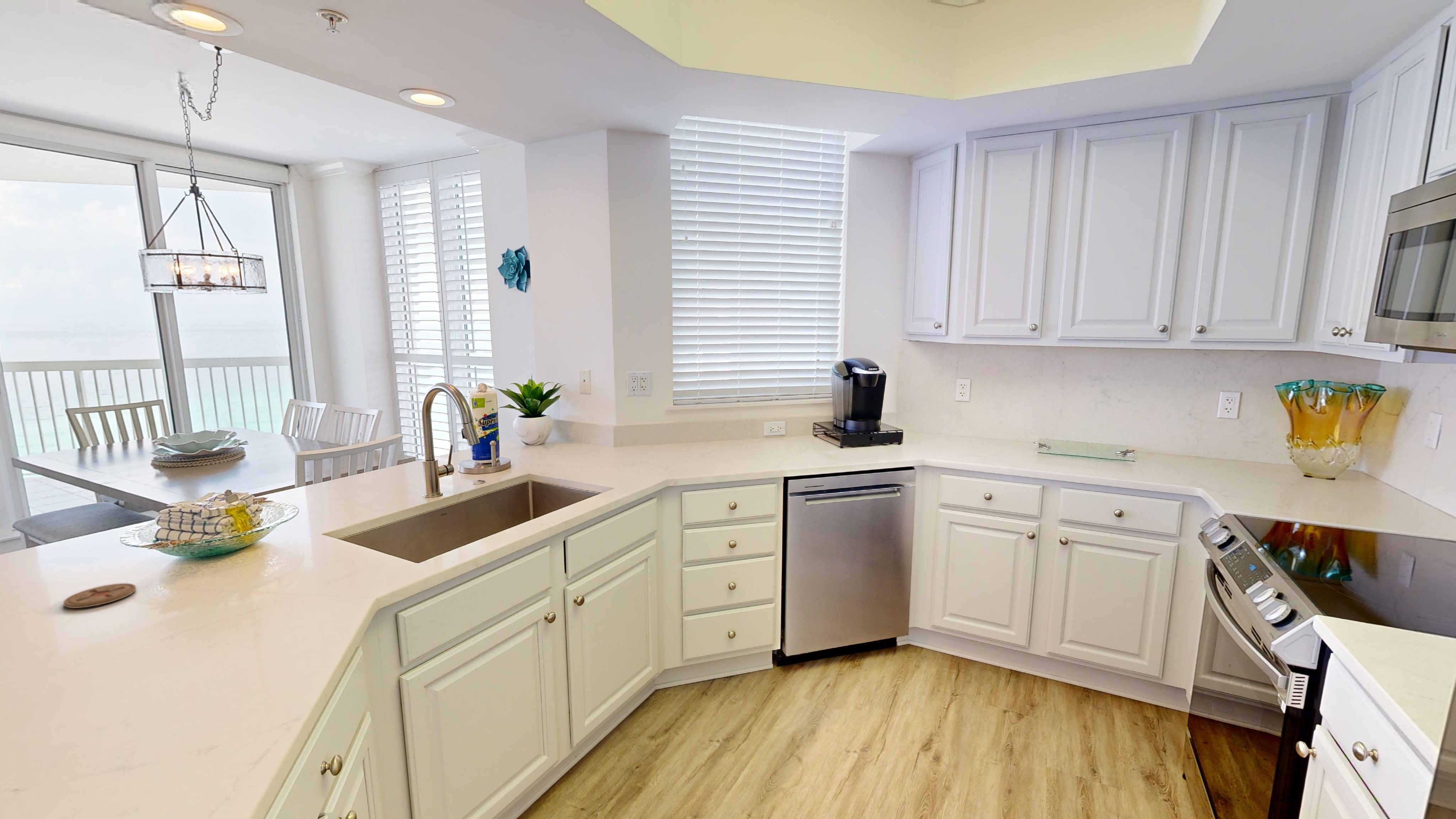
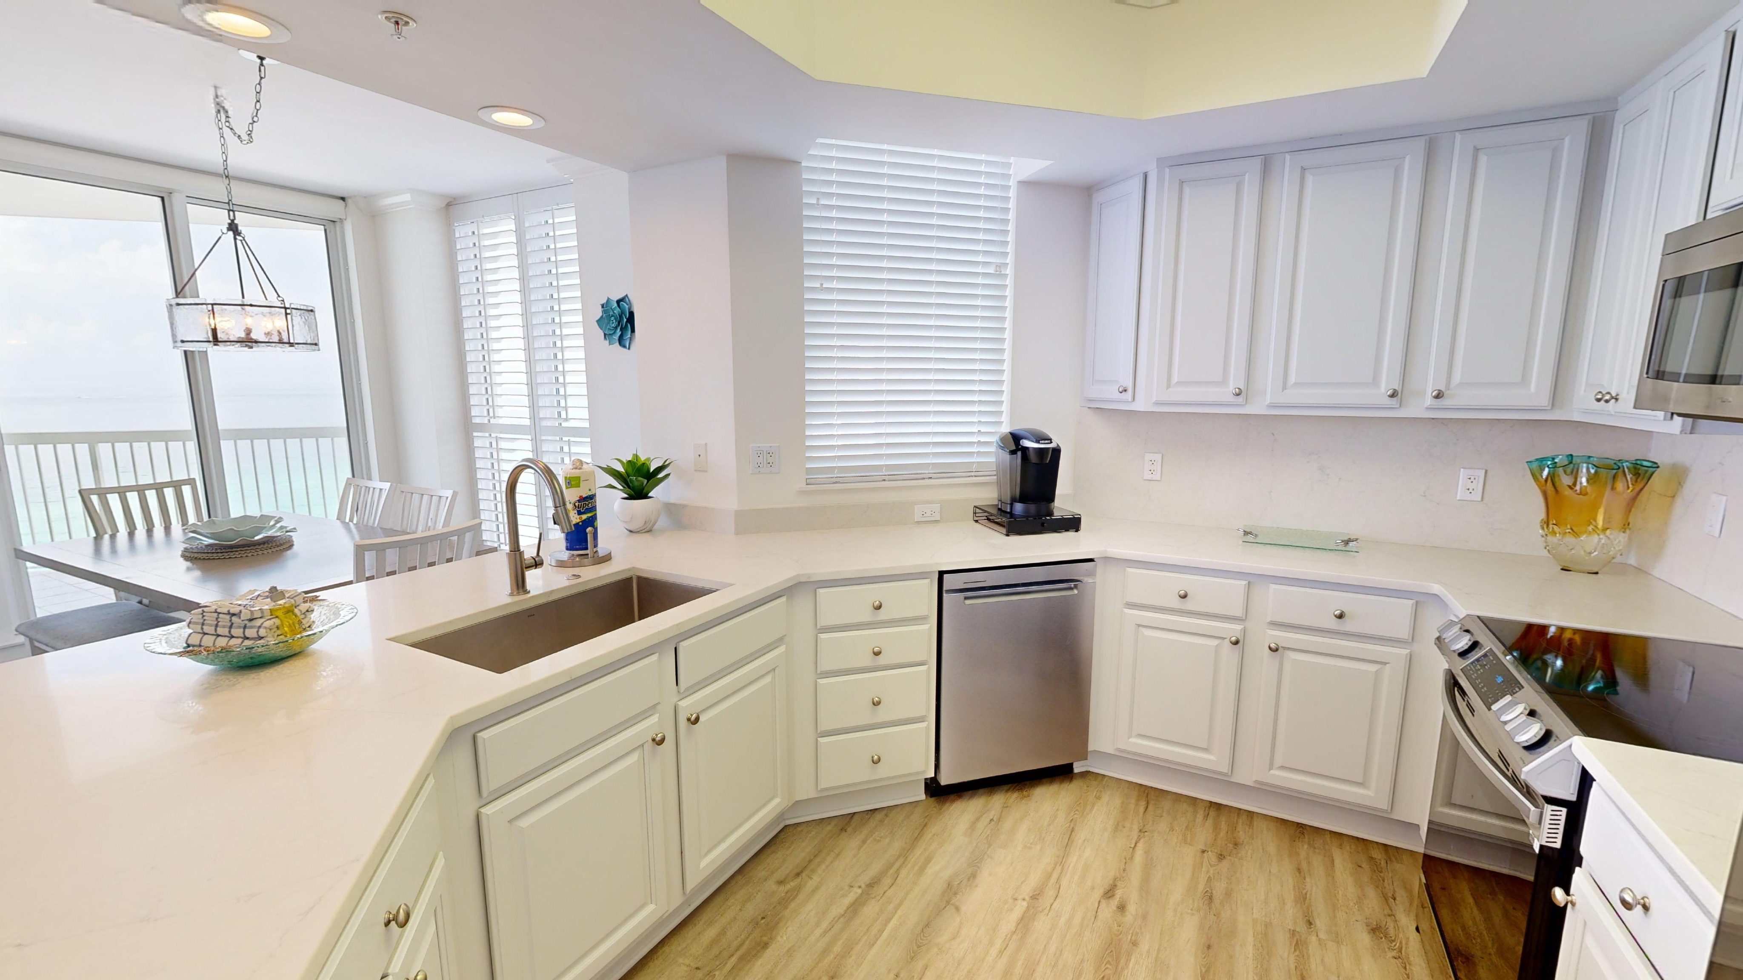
- coaster [63,583,137,609]
